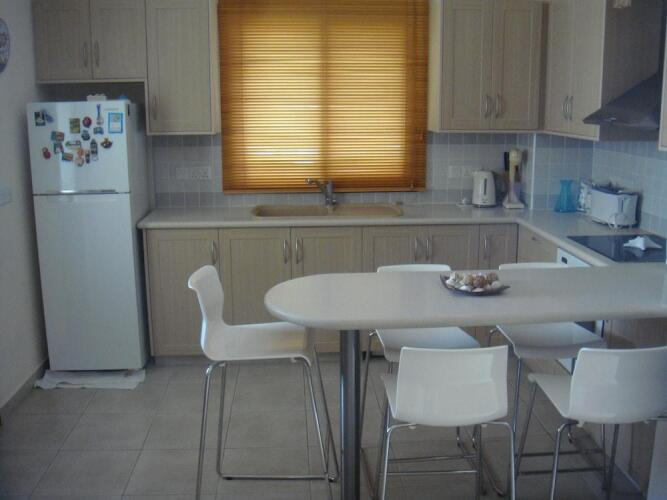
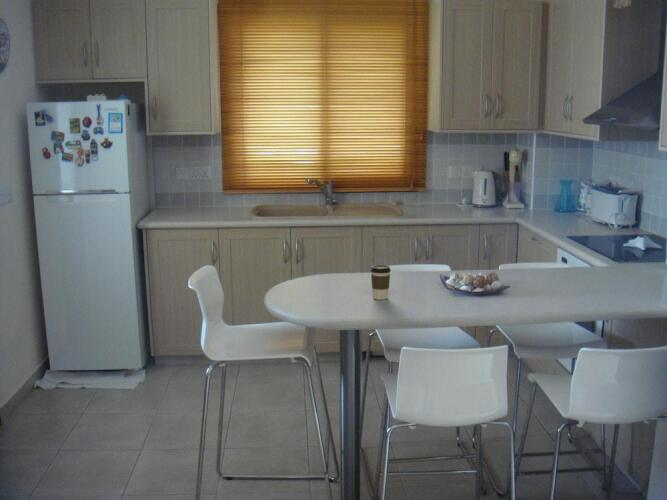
+ coffee cup [370,264,392,301]
